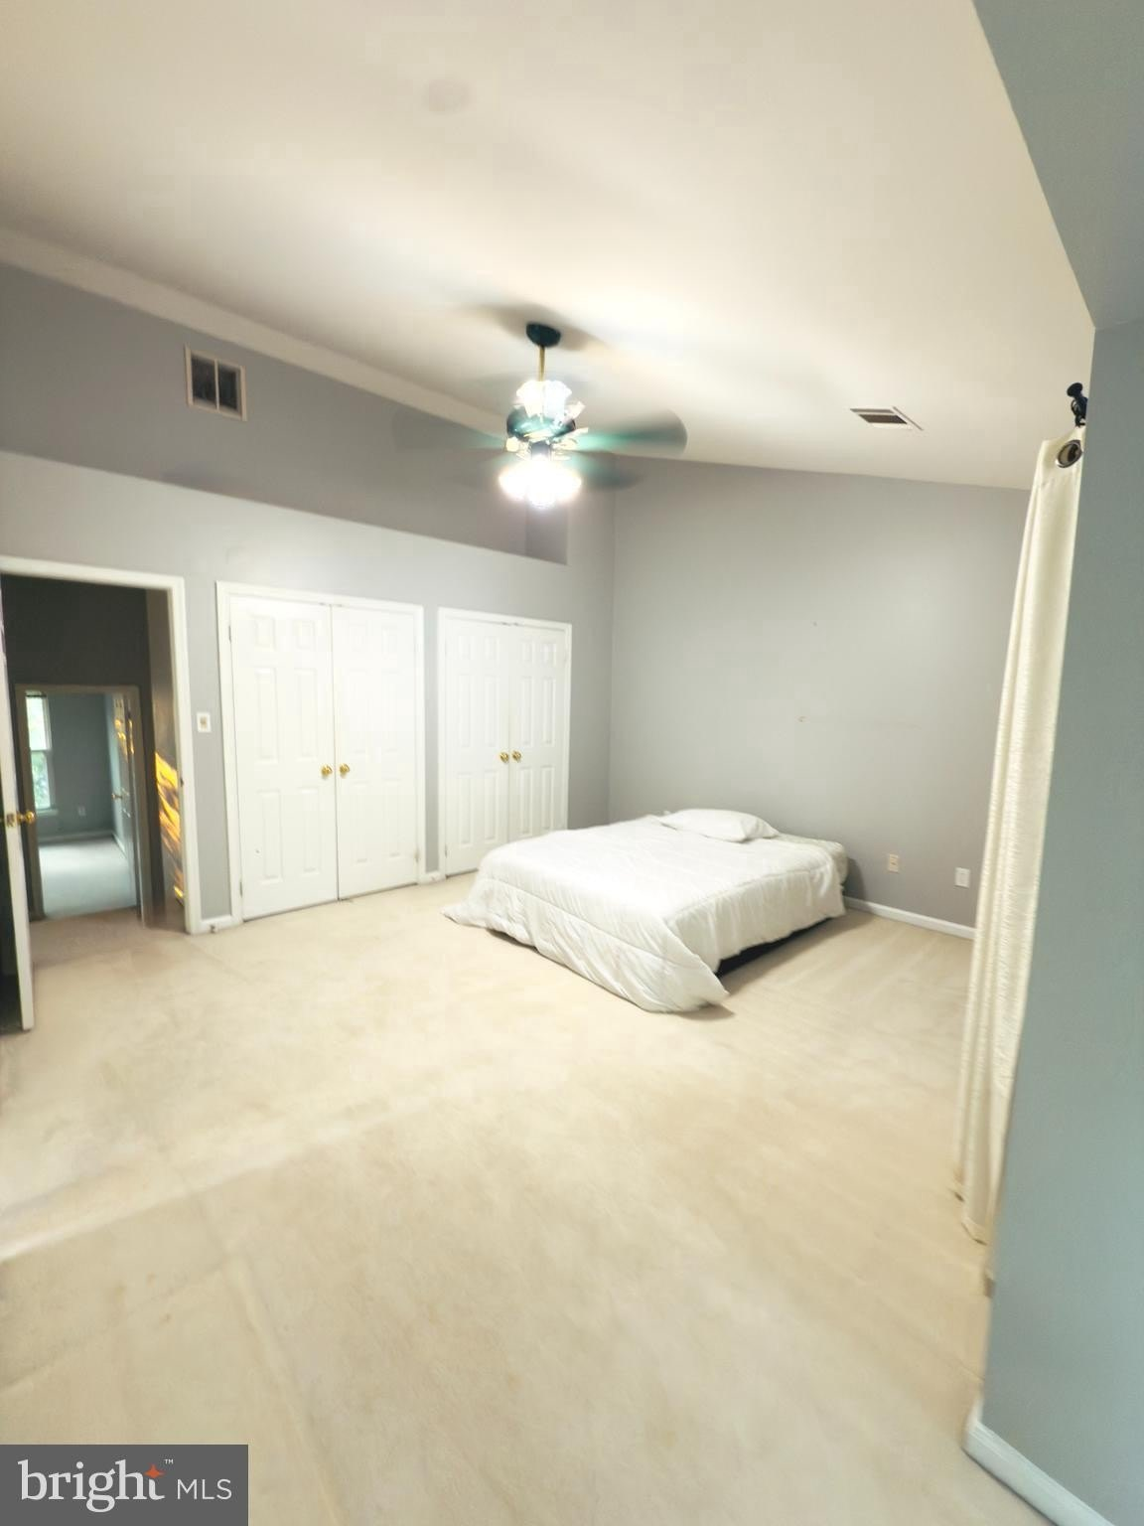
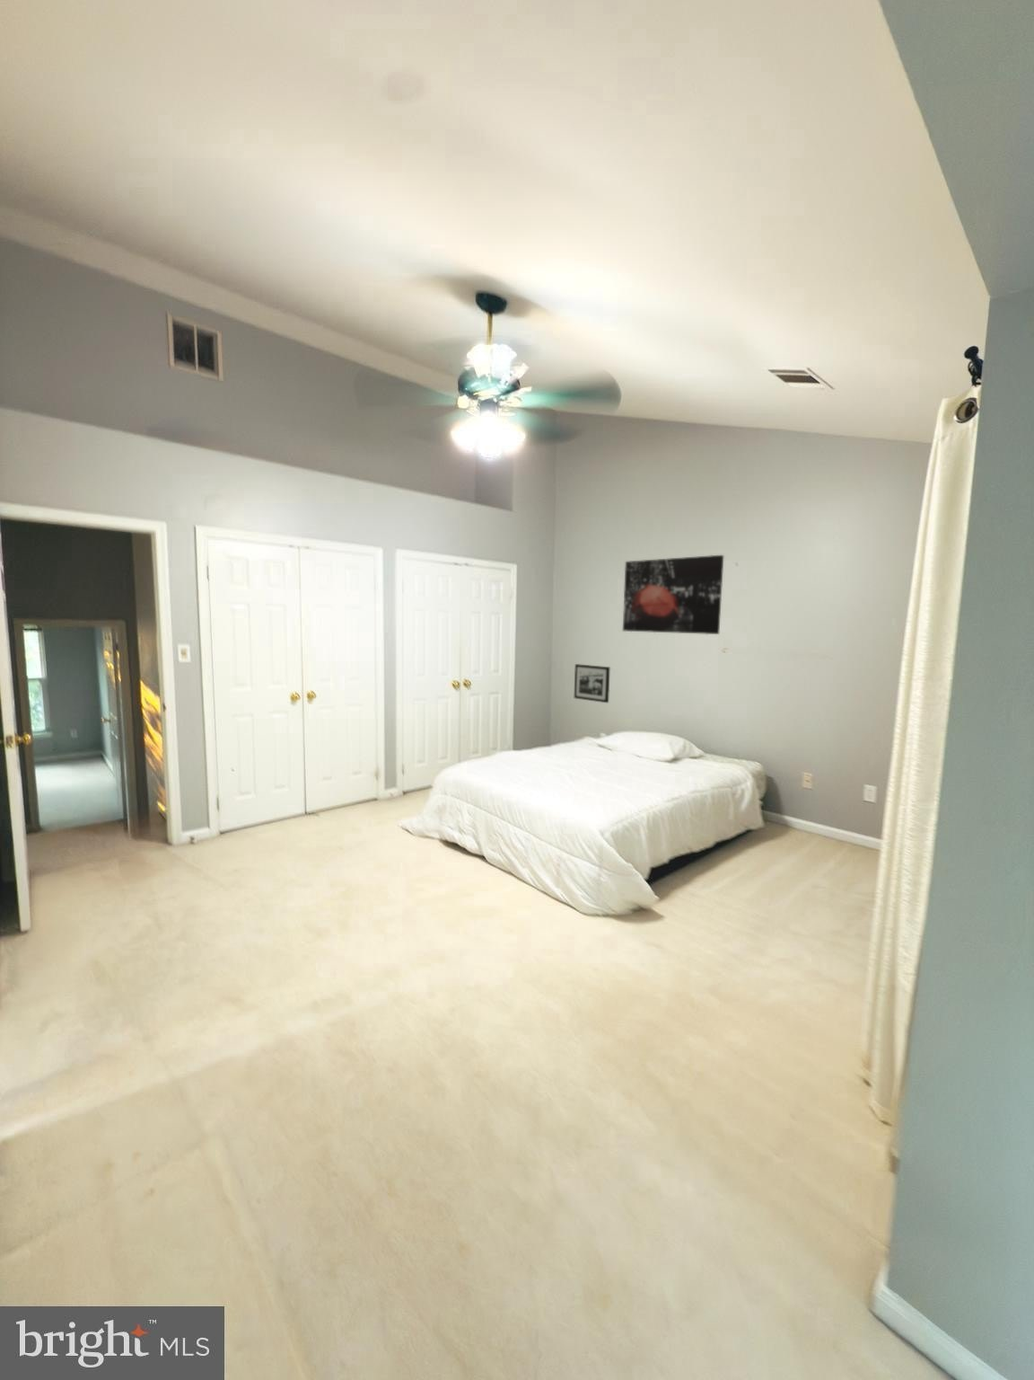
+ picture frame [573,663,611,703]
+ wall art [622,554,724,636]
